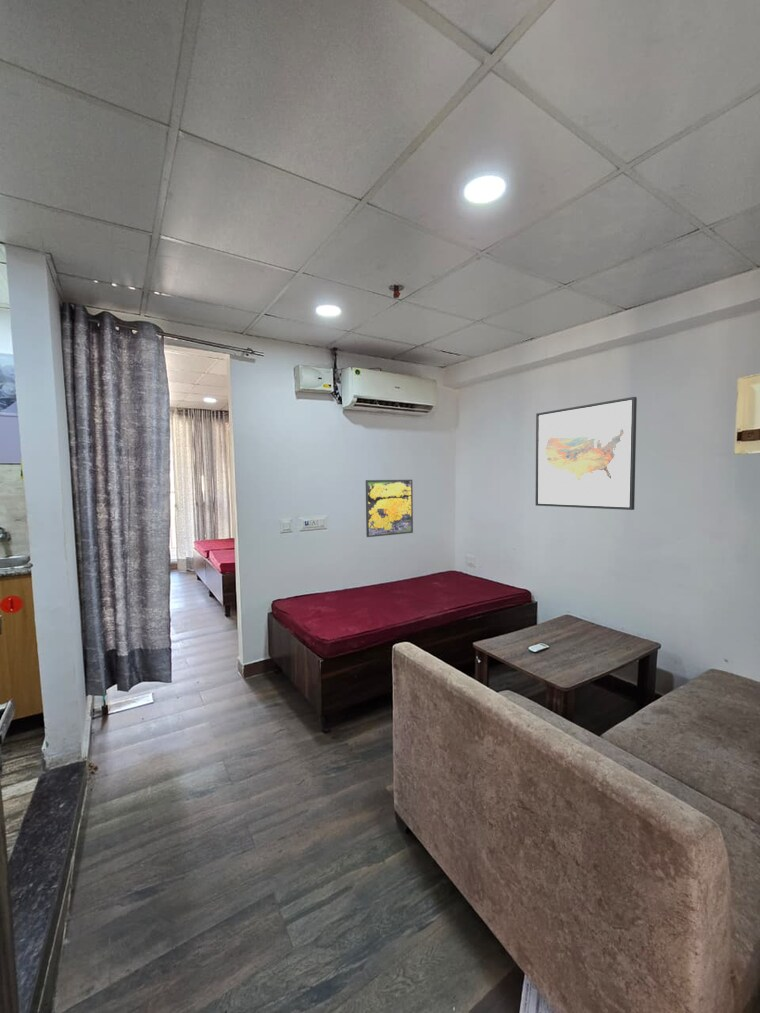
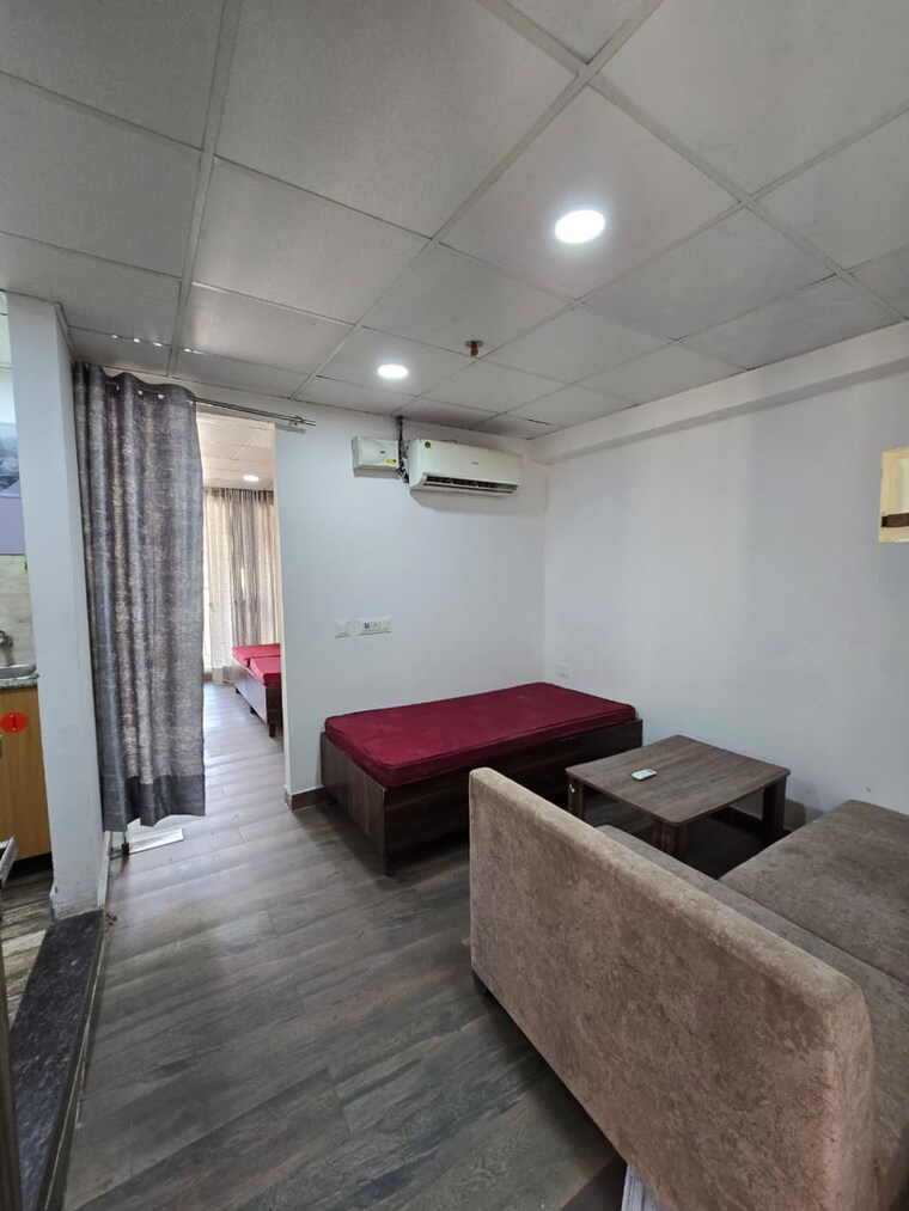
- wall art [535,396,638,511]
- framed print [365,479,414,538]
